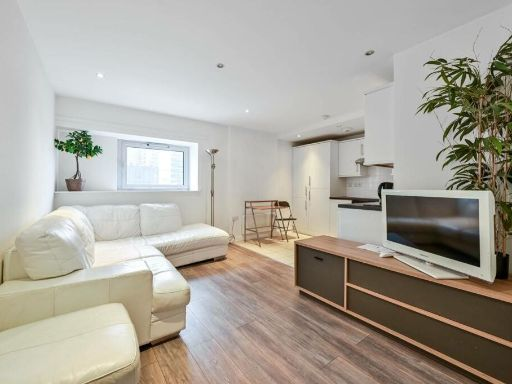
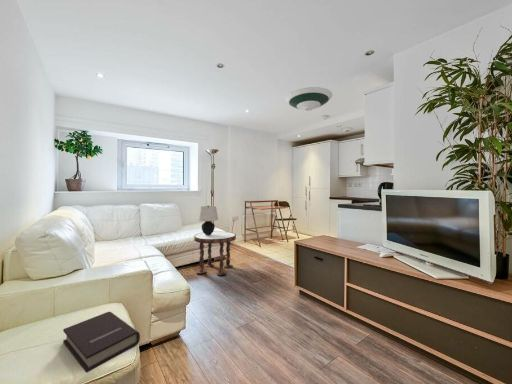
+ book [62,311,141,374]
+ side table [193,231,237,276]
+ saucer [285,86,334,112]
+ table lamp [197,205,219,235]
